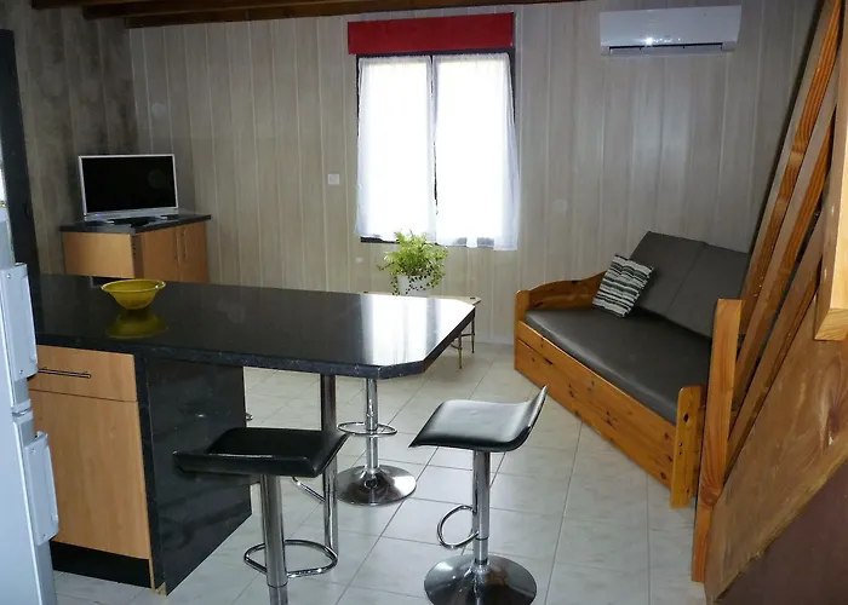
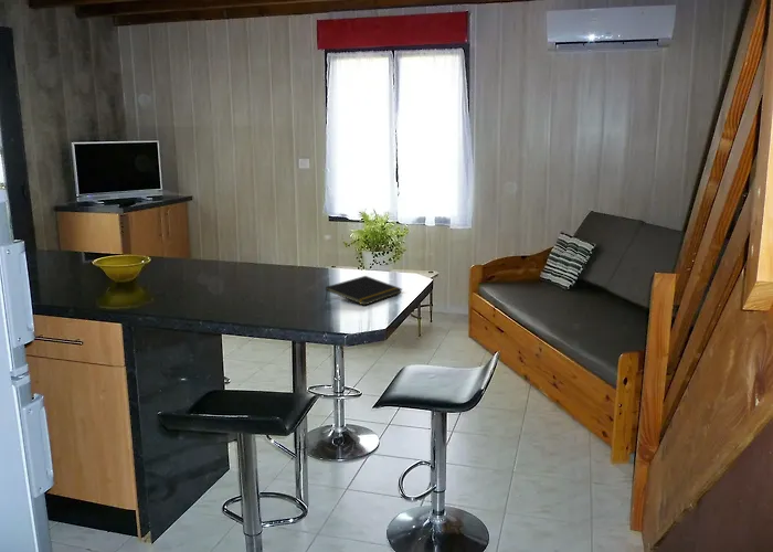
+ notepad [324,275,403,306]
